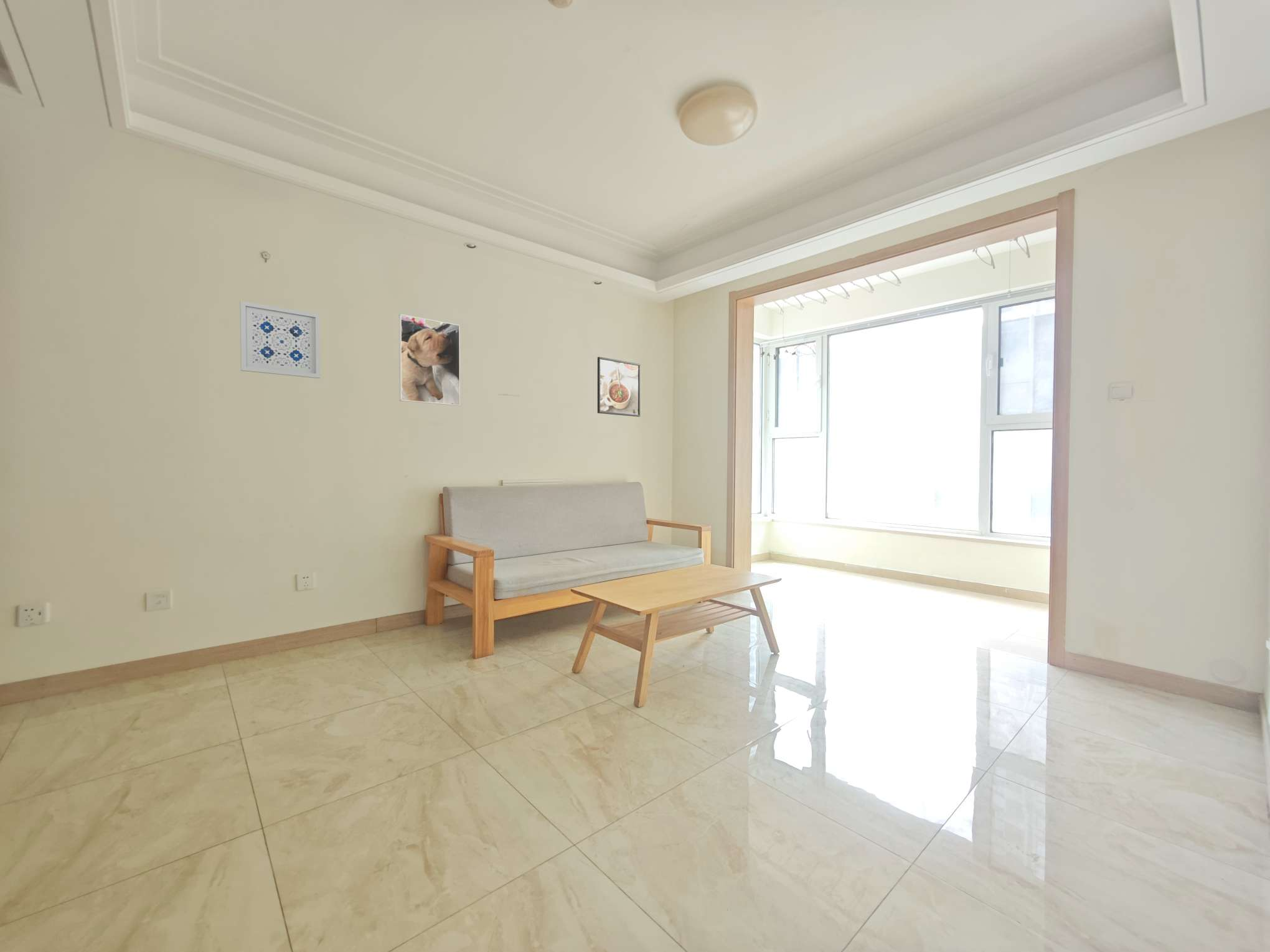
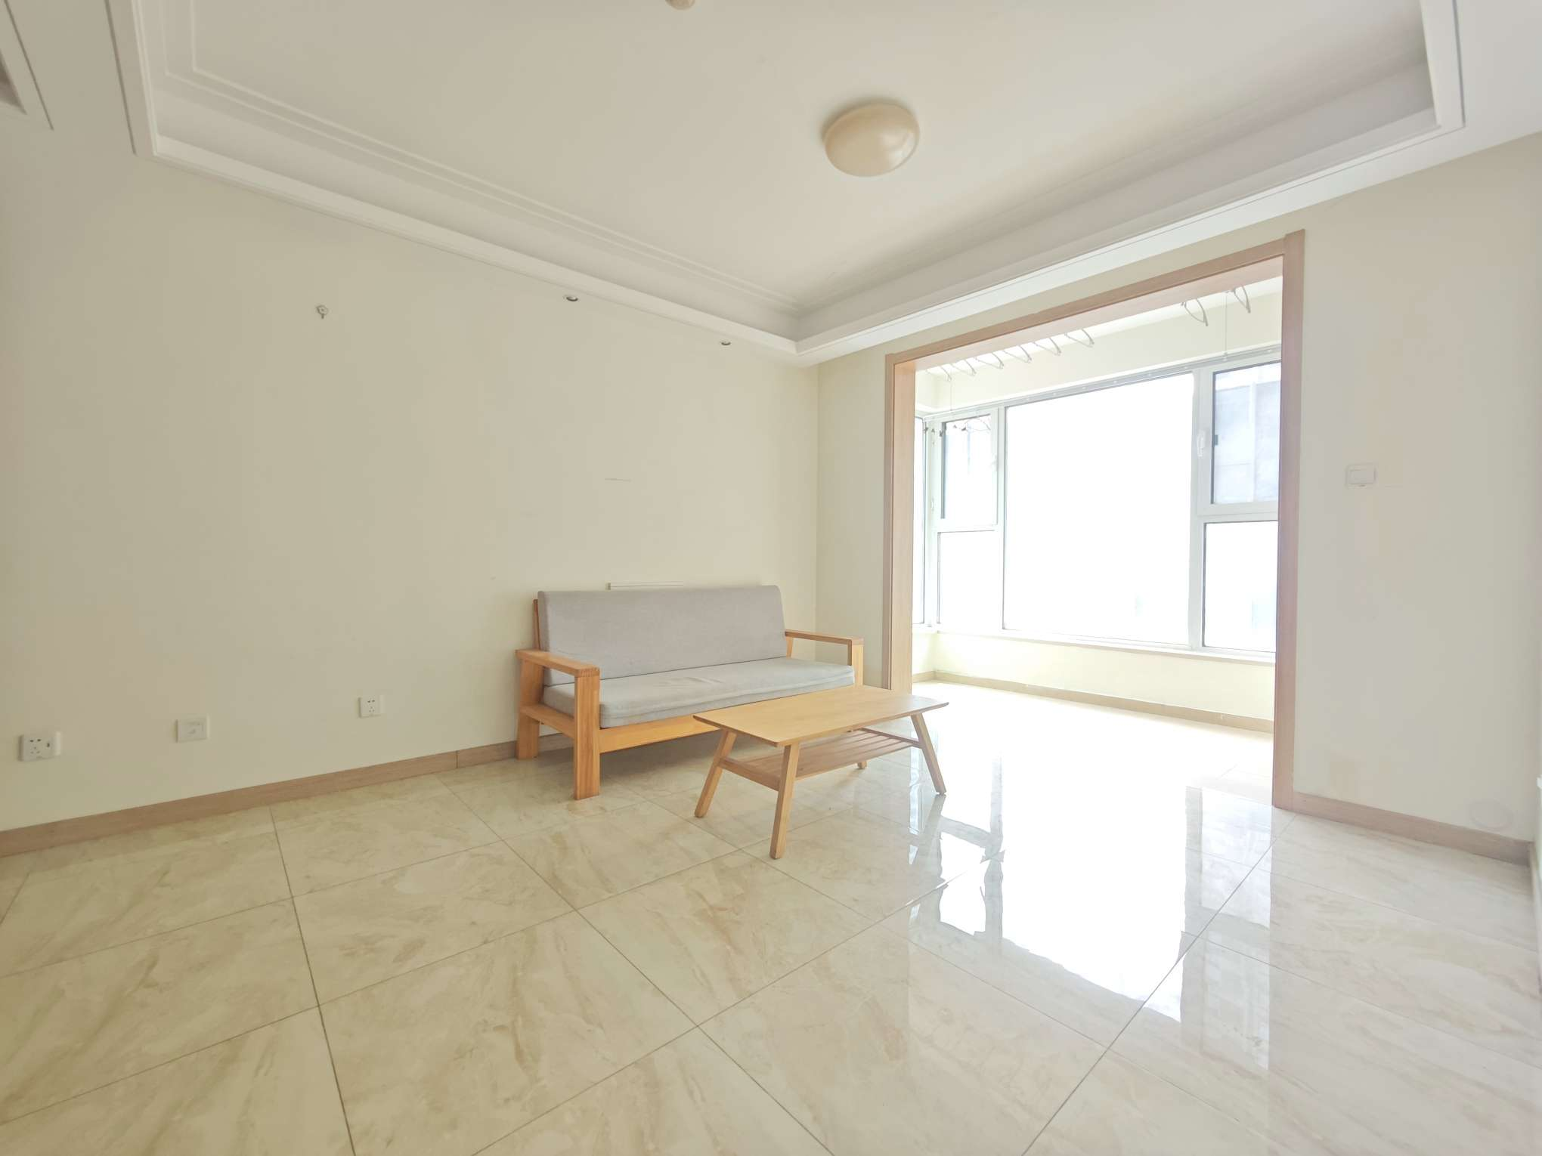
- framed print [398,314,461,406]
- wall art [239,300,321,379]
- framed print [597,357,641,418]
